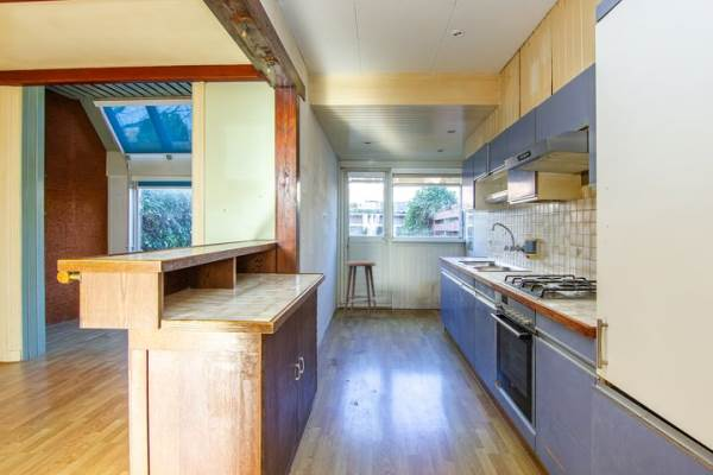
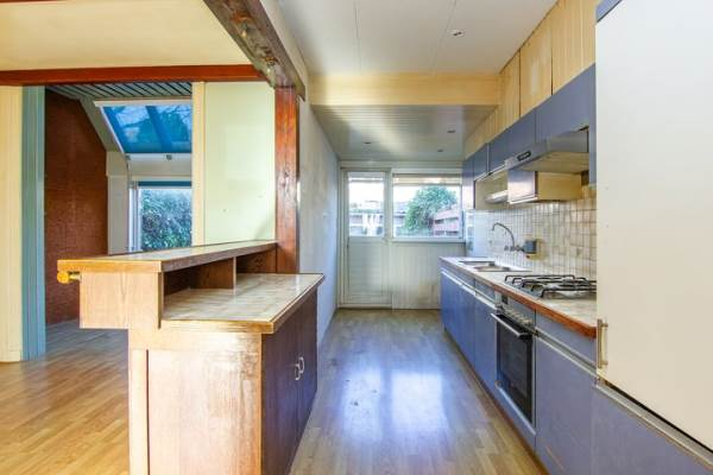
- stool [343,260,378,319]
